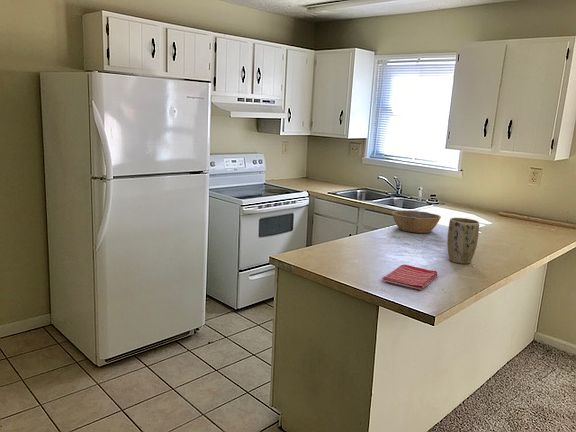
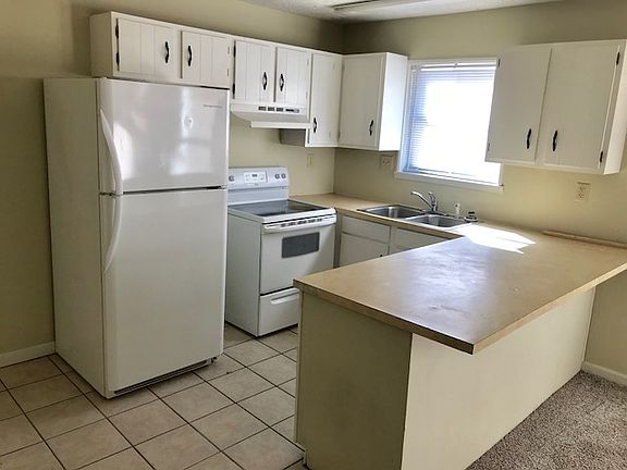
- plant pot [446,217,480,265]
- bowl [391,209,442,234]
- dish towel [381,264,439,291]
